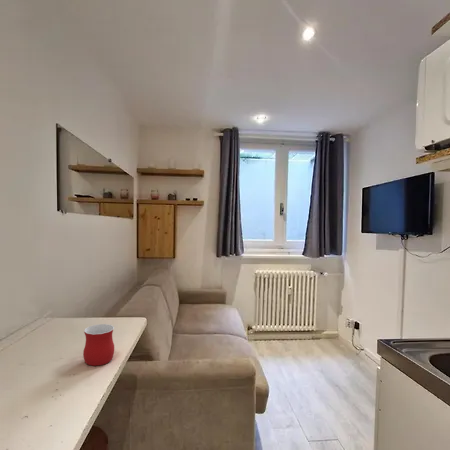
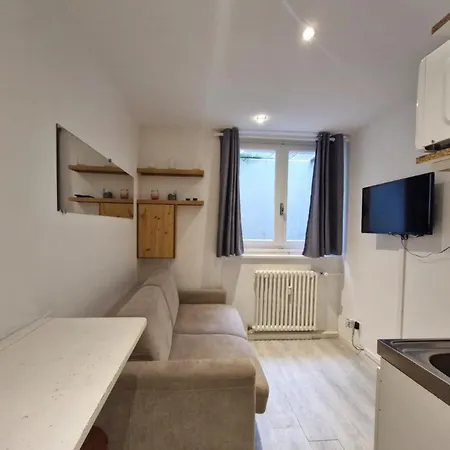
- mug [82,323,115,367]
